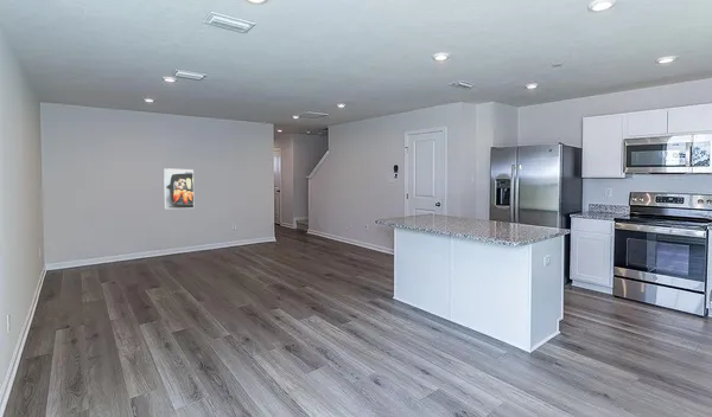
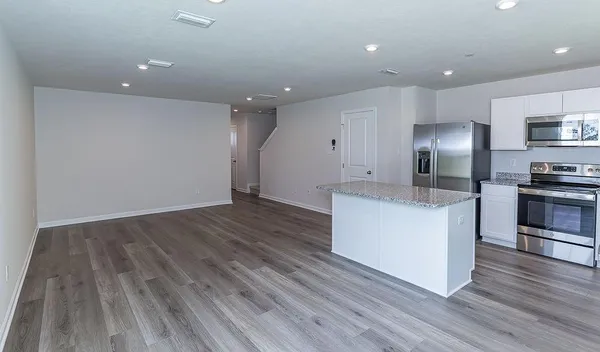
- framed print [163,167,195,210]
